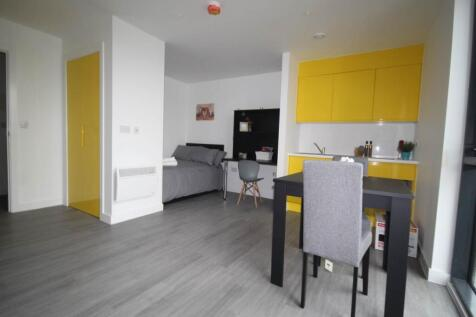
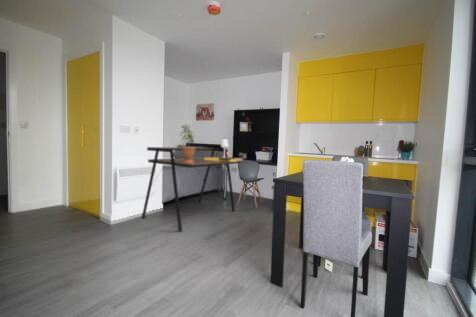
+ cocktail glass [204,138,244,162]
+ potted plant [179,123,197,163]
+ desk [141,146,244,232]
